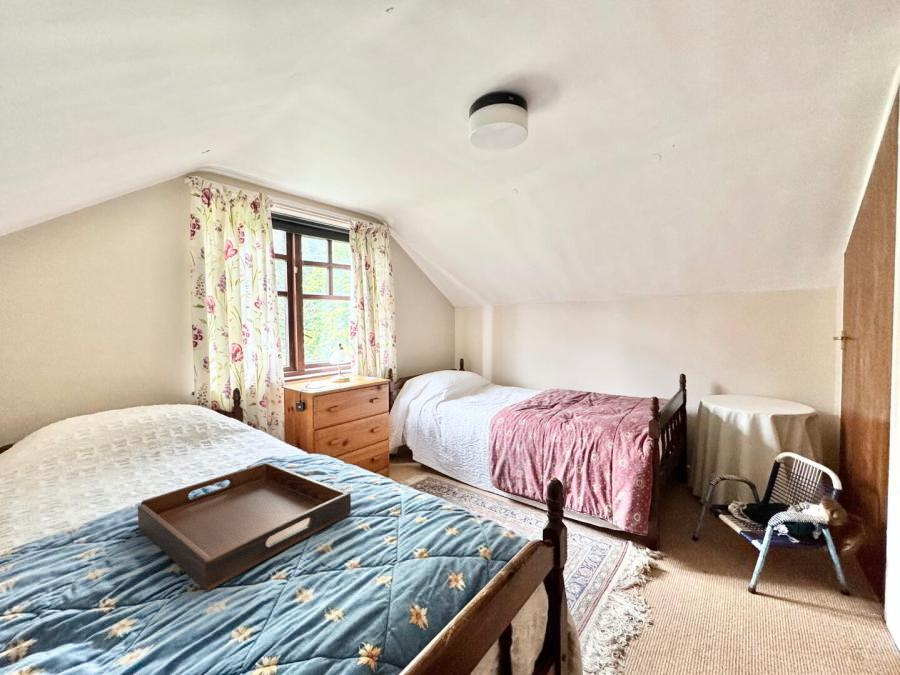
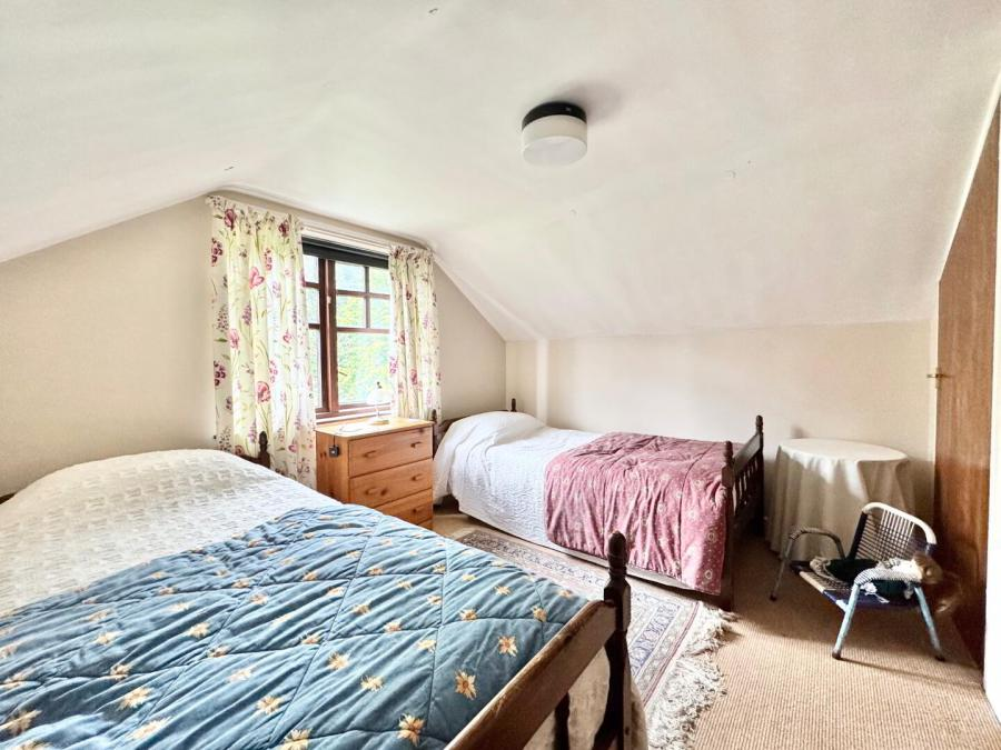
- serving tray [137,461,352,593]
